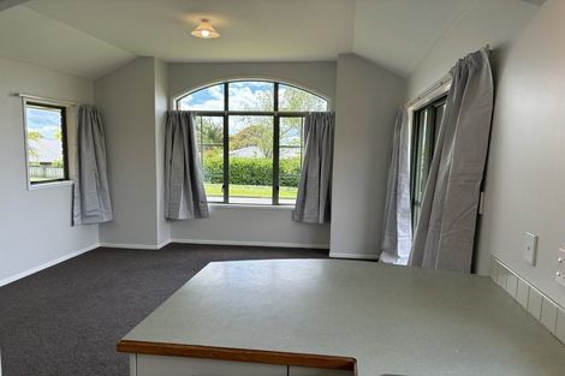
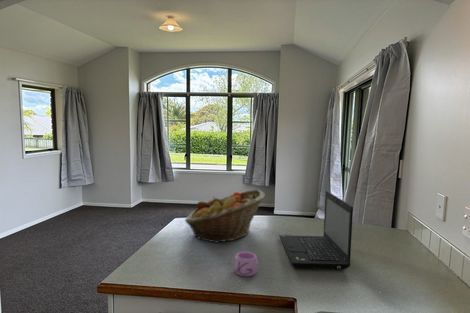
+ laptop [278,190,354,270]
+ mug [232,251,259,277]
+ fruit basket [184,189,266,244]
